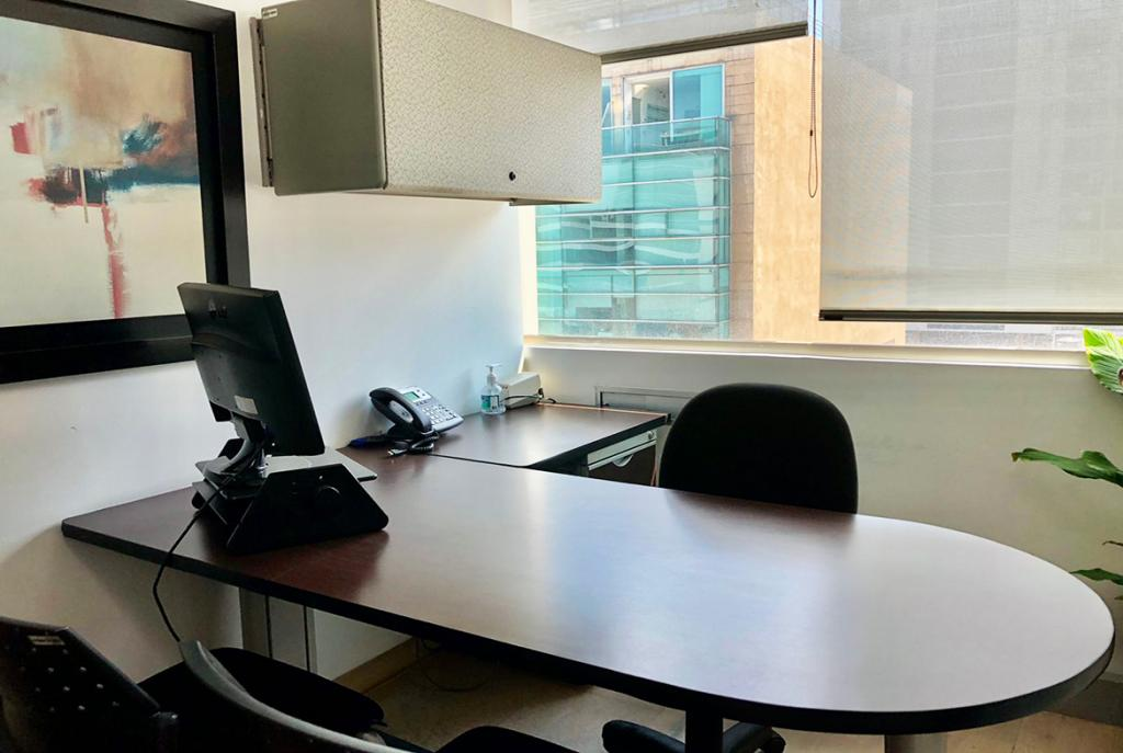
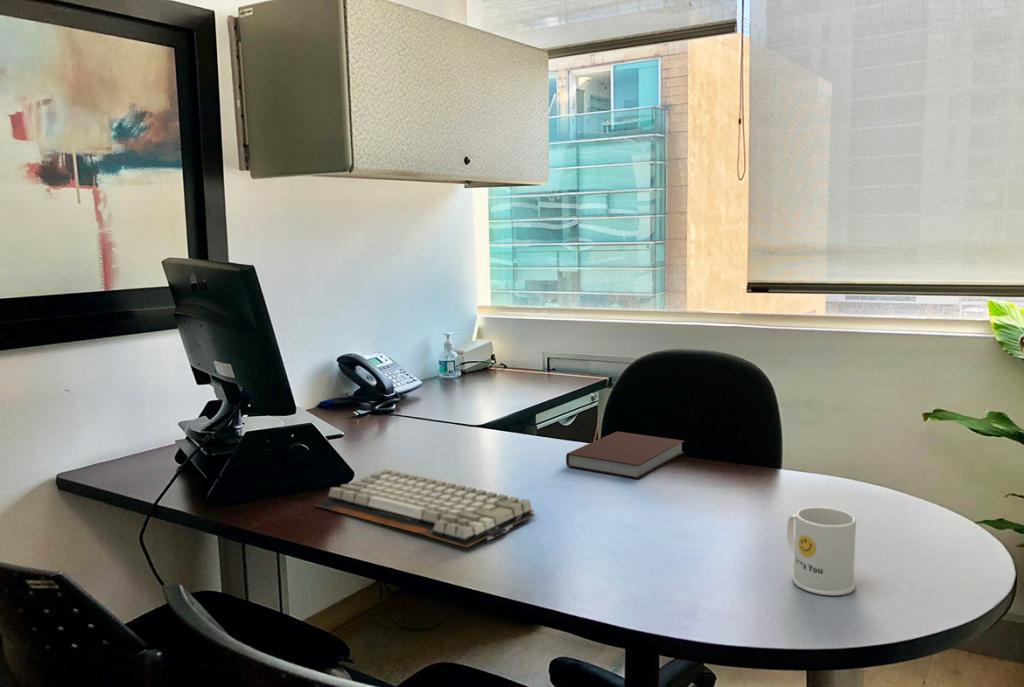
+ keyboard [314,468,536,548]
+ mug [786,506,857,597]
+ notebook [565,431,685,480]
